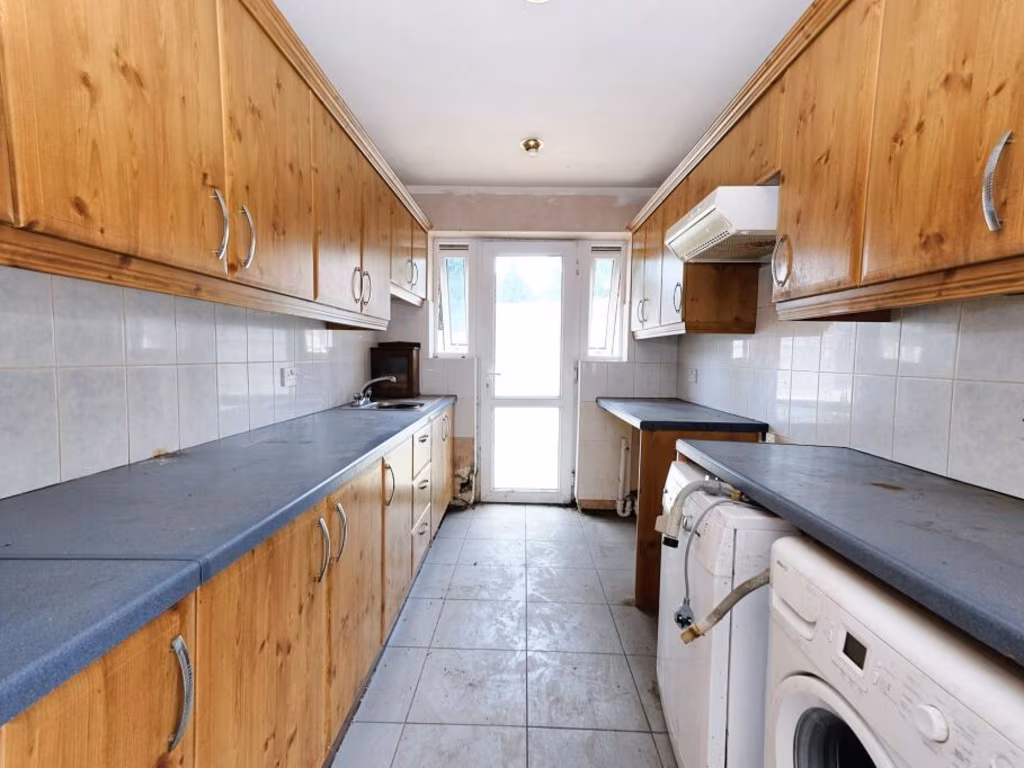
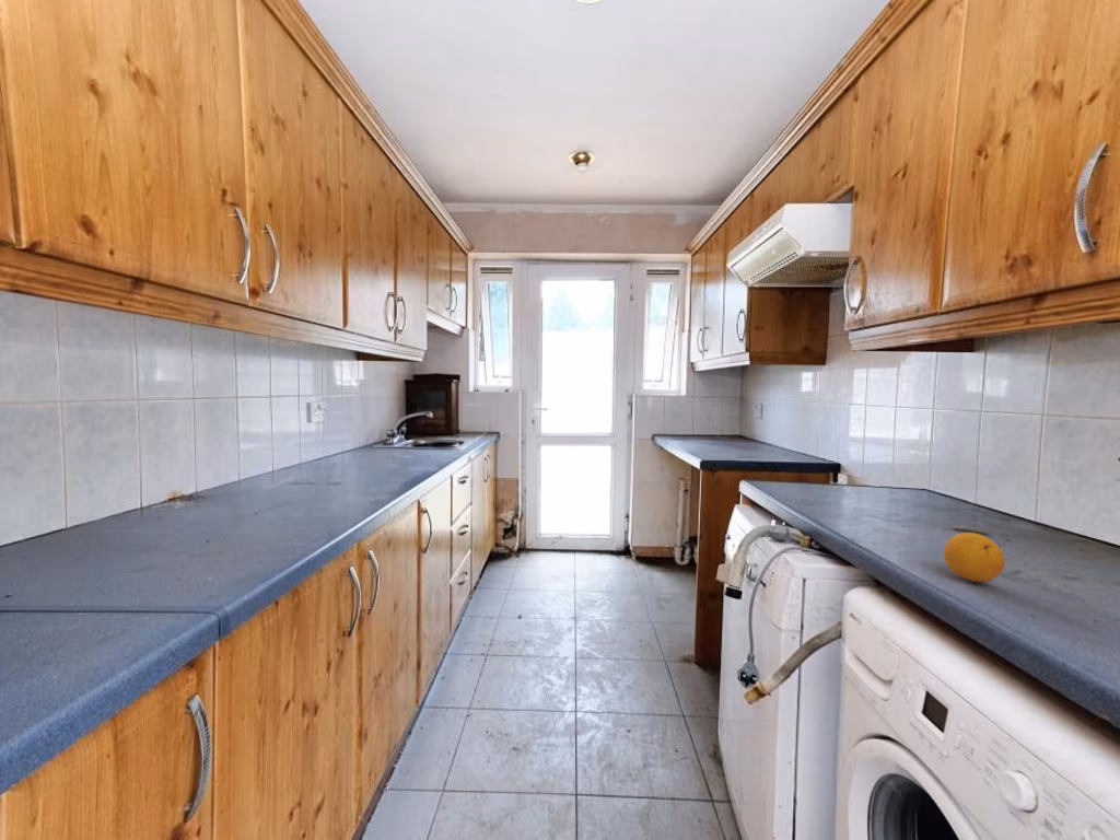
+ fruit [943,532,1006,583]
